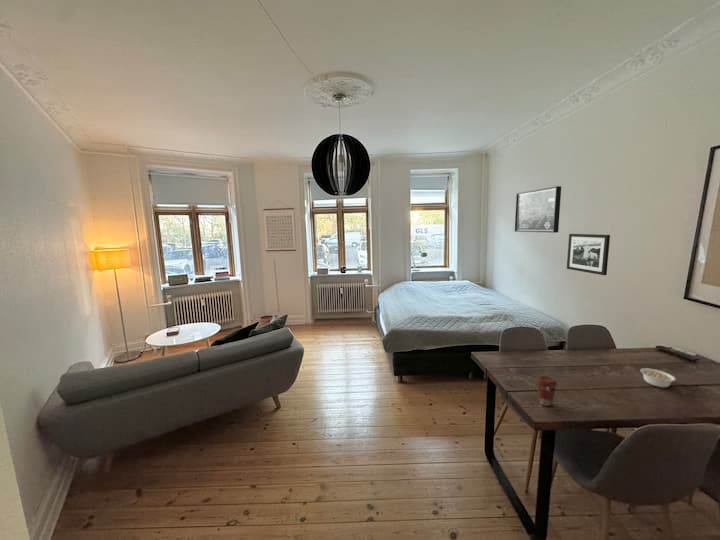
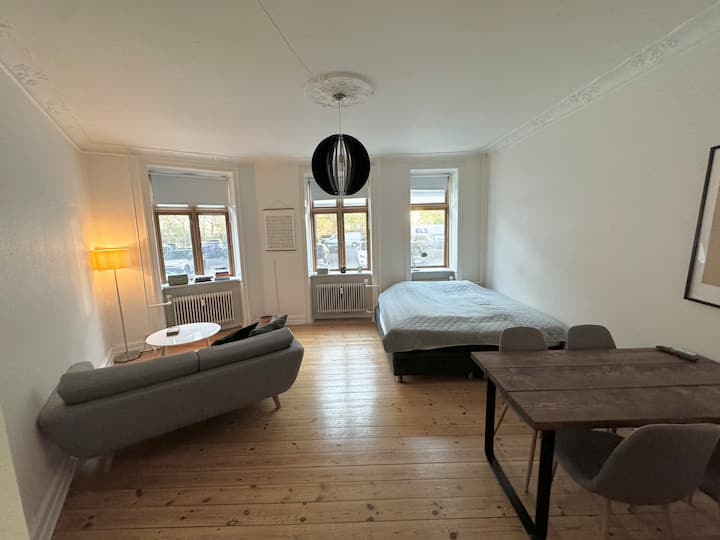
- legume [639,367,677,389]
- coffee cup [536,375,559,407]
- wall art [514,185,562,234]
- picture frame [566,233,611,276]
